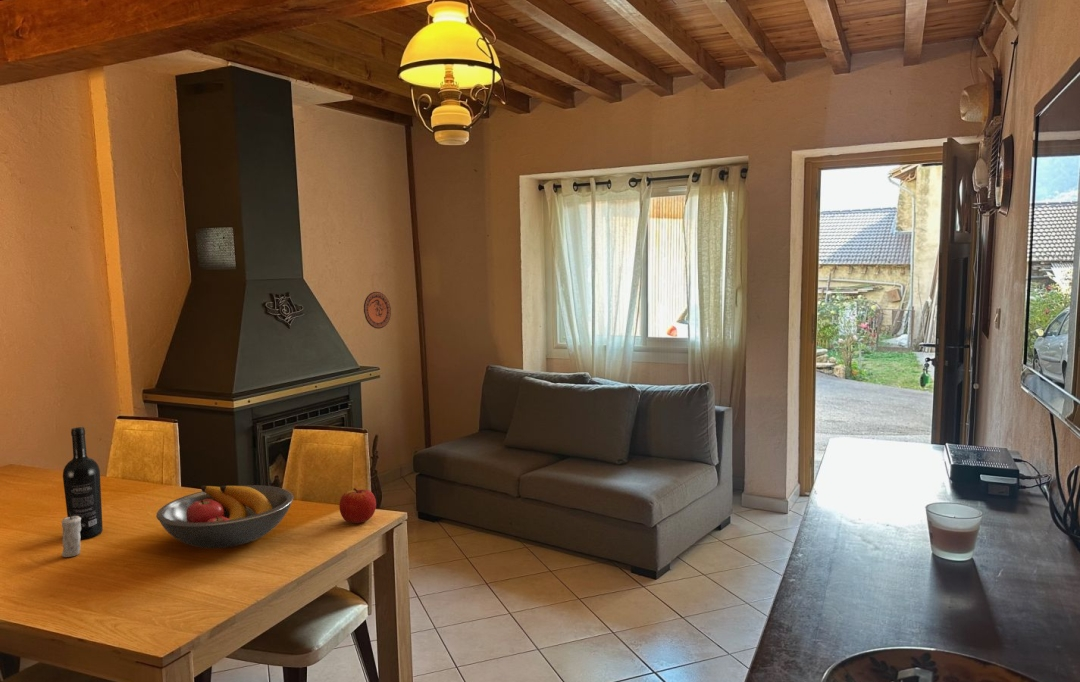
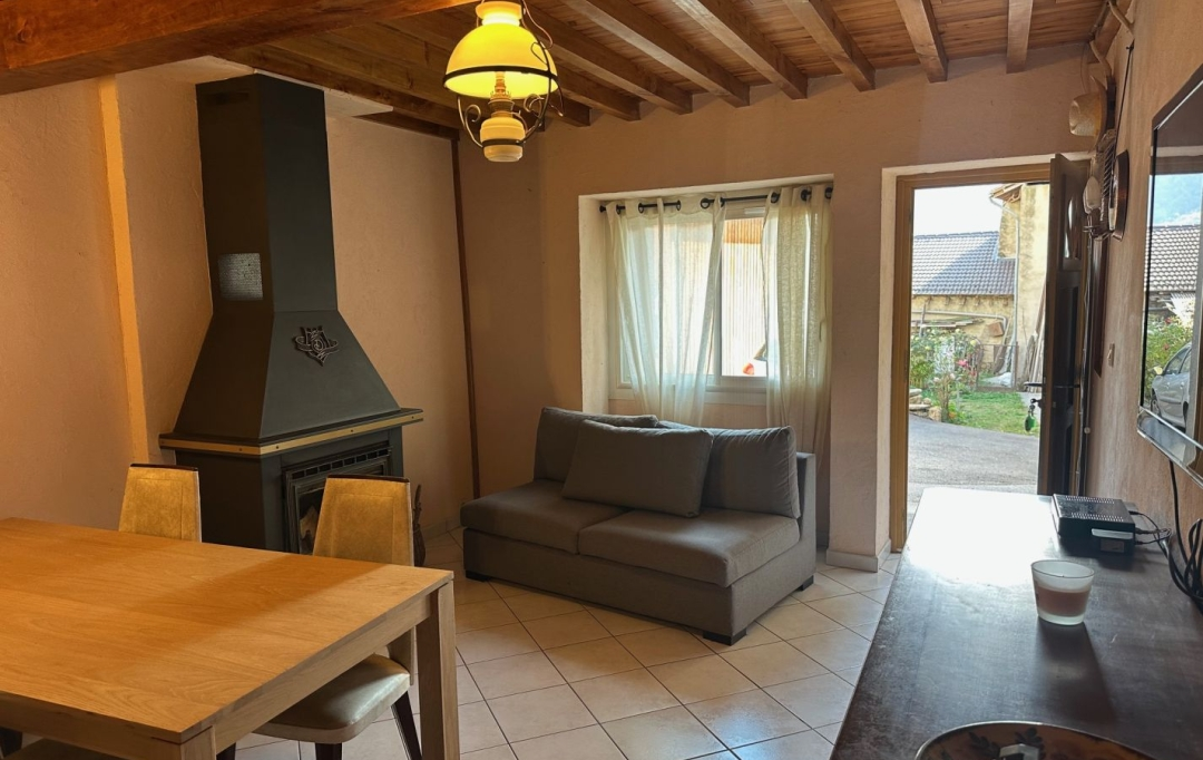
- apple [338,487,377,524]
- wine bottle [62,426,104,540]
- fruit bowl [155,484,294,549]
- decorative plate [363,291,392,330]
- candle [61,510,82,558]
